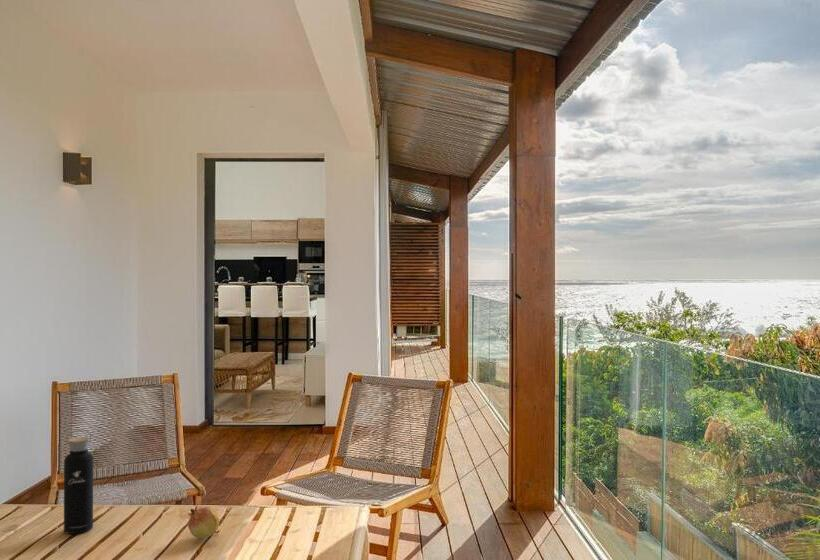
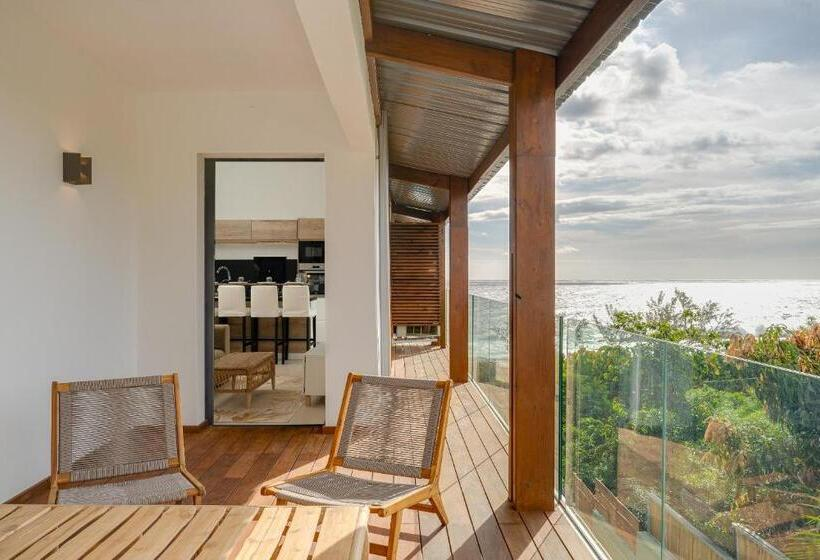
- fruit [187,504,221,540]
- water bottle [63,429,94,535]
